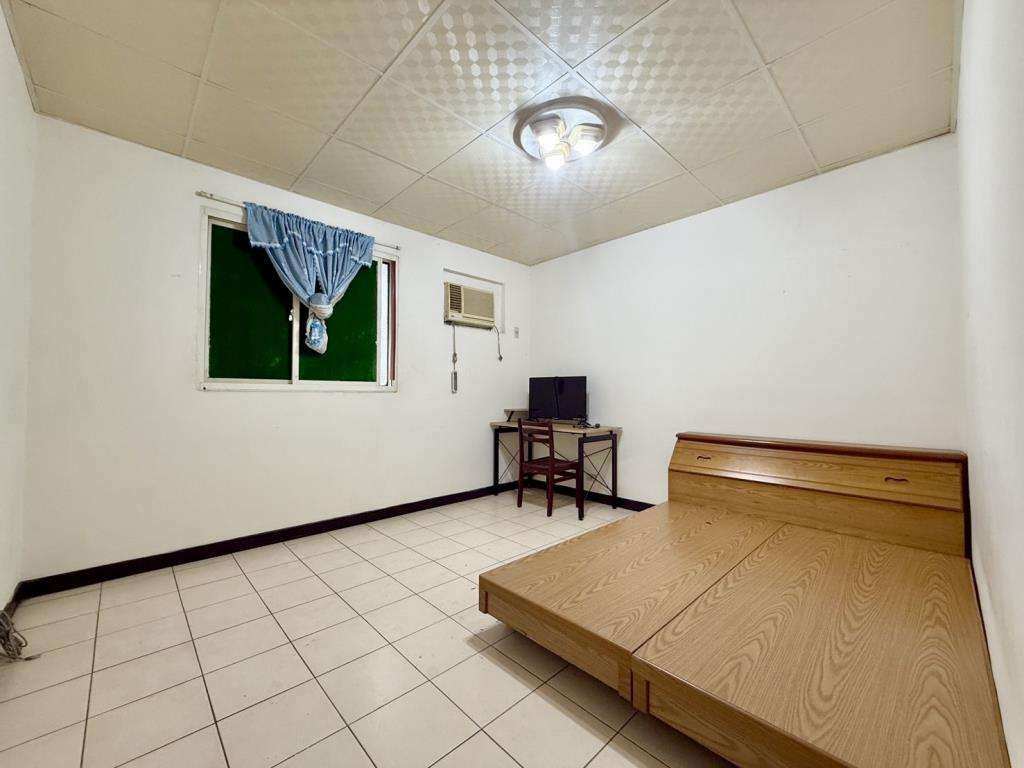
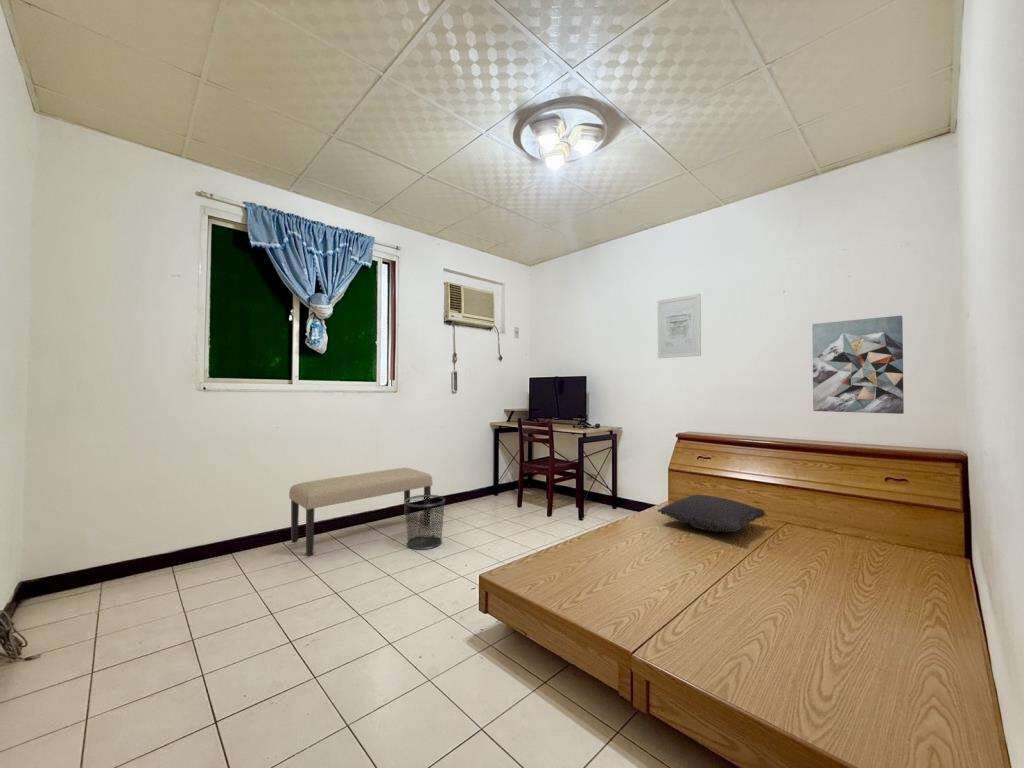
+ wall art [657,293,702,359]
+ bench [288,467,433,557]
+ wall art [811,315,905,415]
+ waste bin [403,494,446,551]
+ pillow [657,494,767,534]
